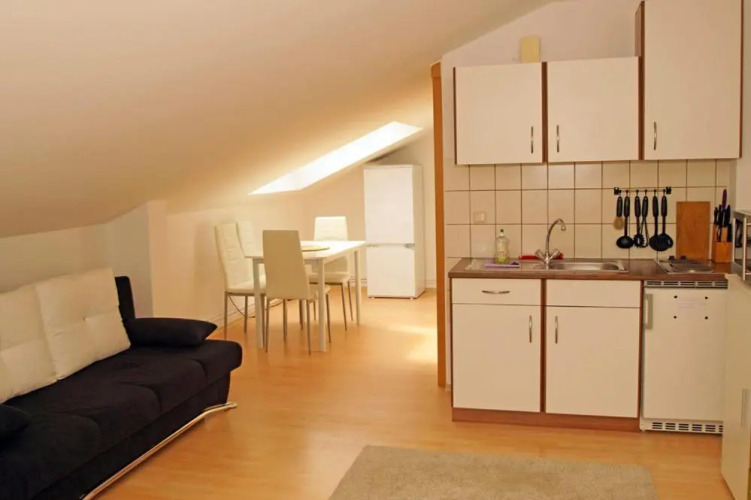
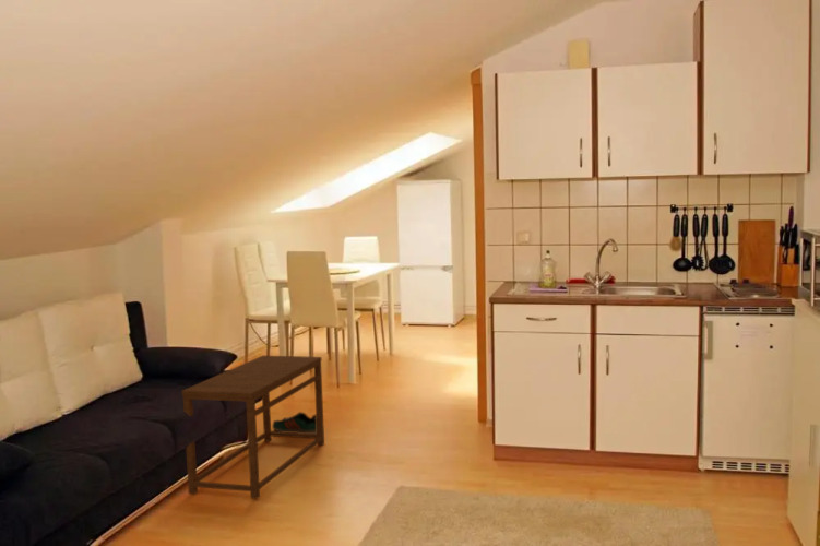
+ side table [181,355,325,500]
+ sneaker [272,411,317,434]
